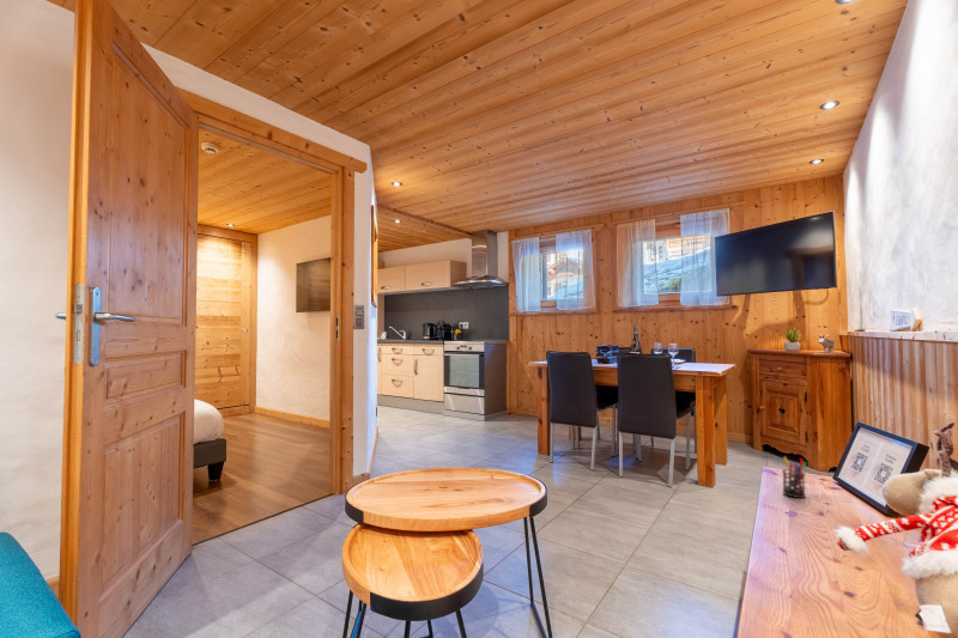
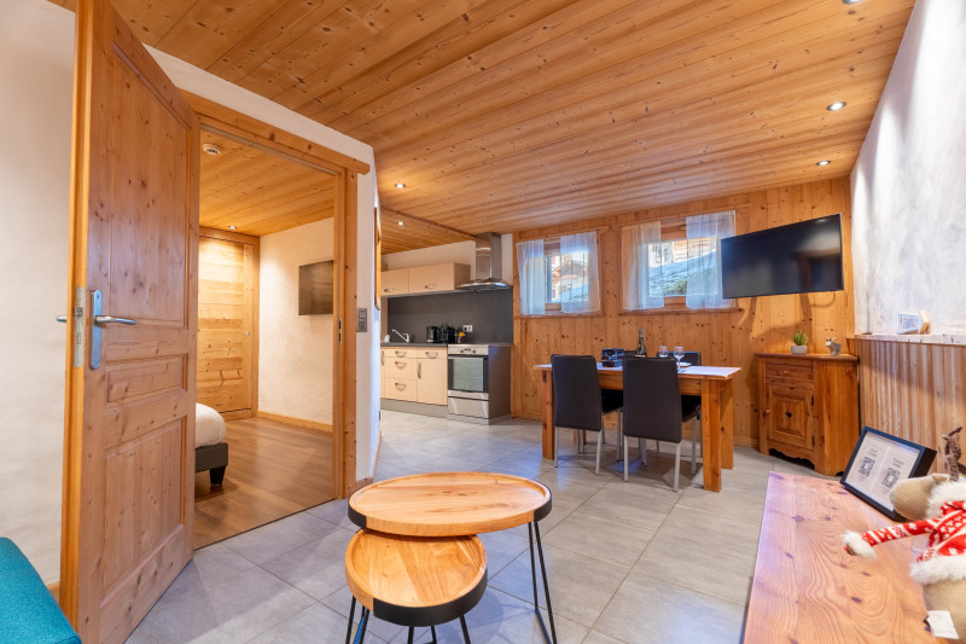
- pen holder [781,456,808,499]
